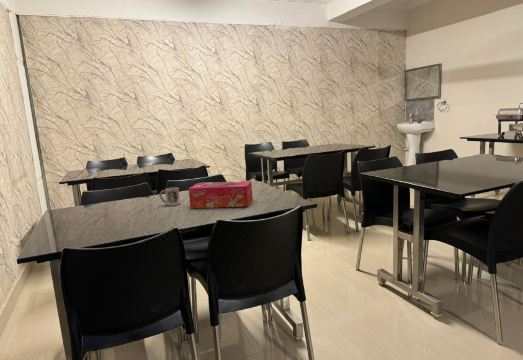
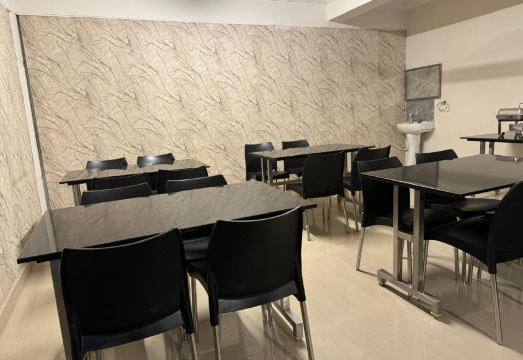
- tissue box [188,180,254,209]
- cup [159,186,181,206]
